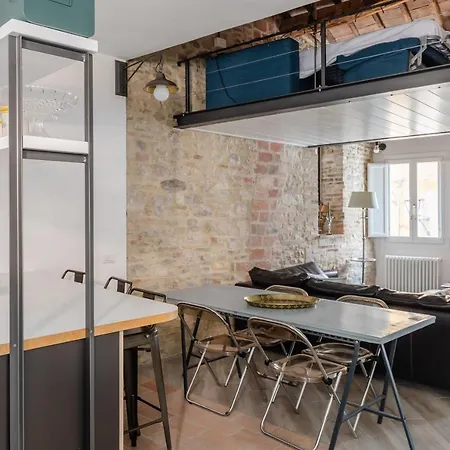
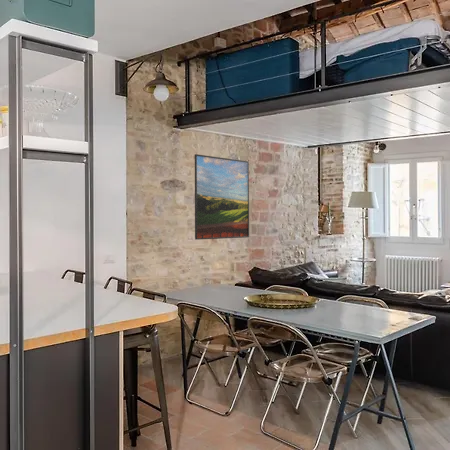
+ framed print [194,153,250,241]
